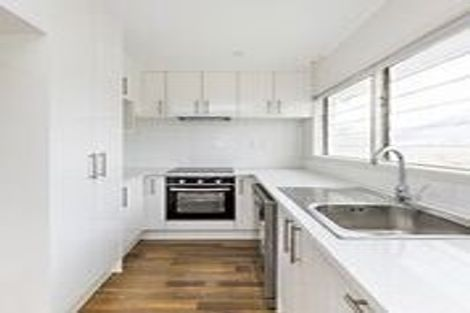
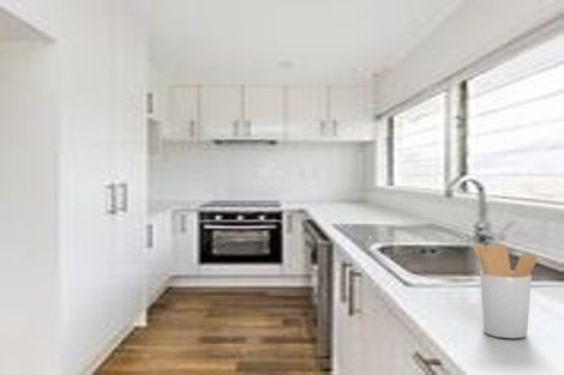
+ utensil holder [472,242,539,339]
